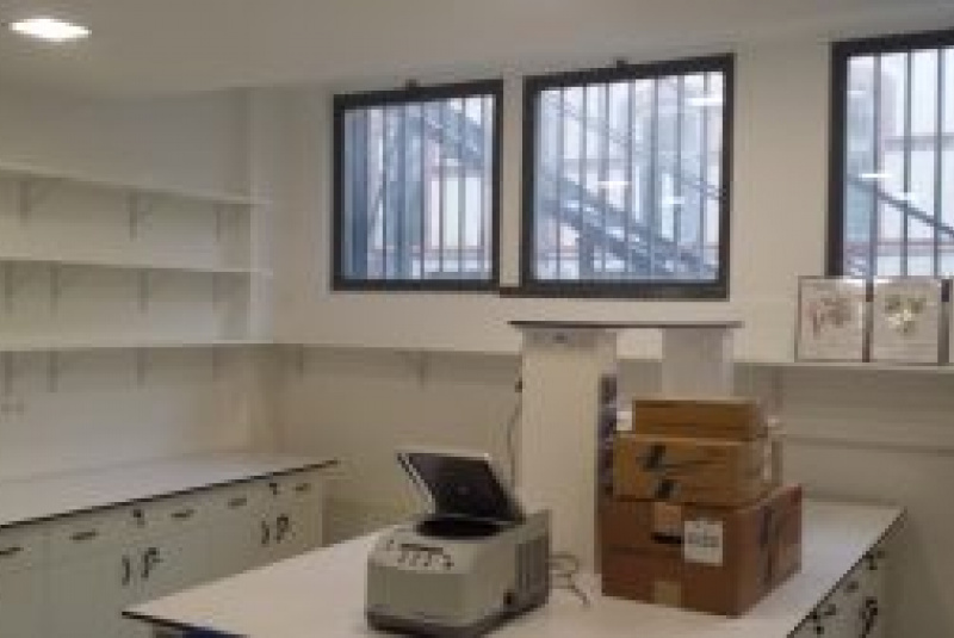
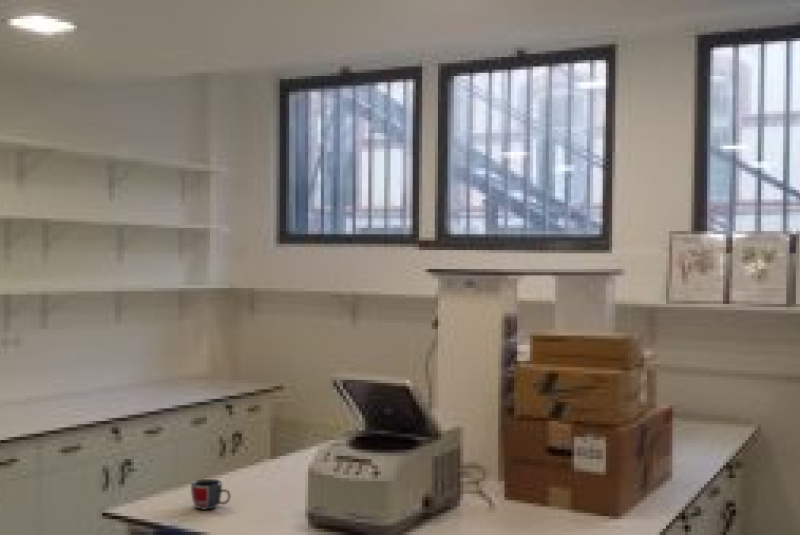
+ mug [190,478,232,511]
